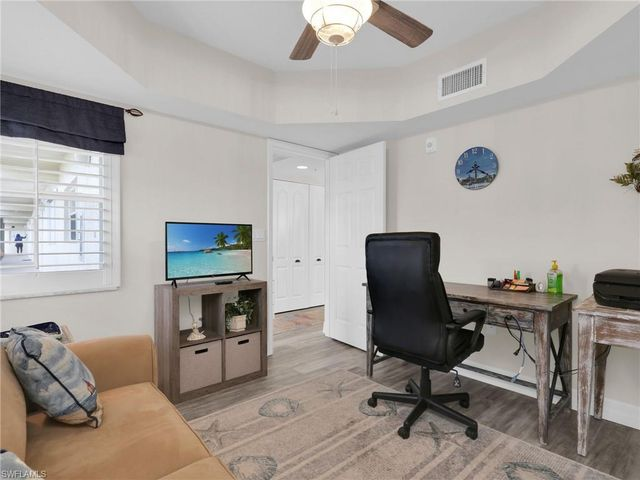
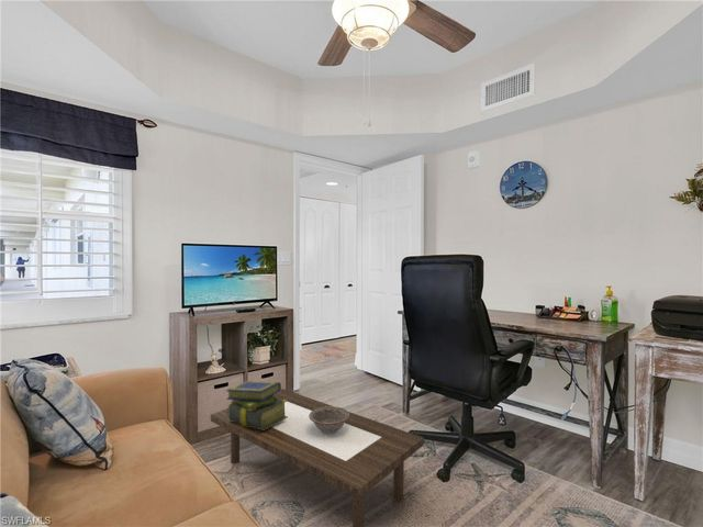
+ stack of books [225,380,288,430]
+ decorative bowl [309,405,350,434]
+ coffee table [210,388,425,527]
